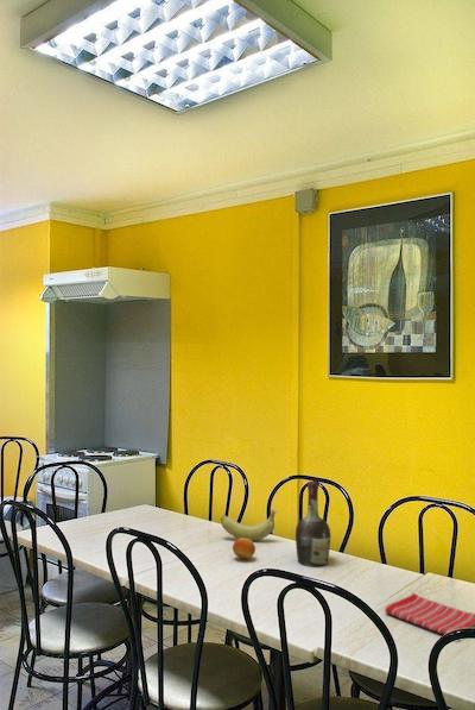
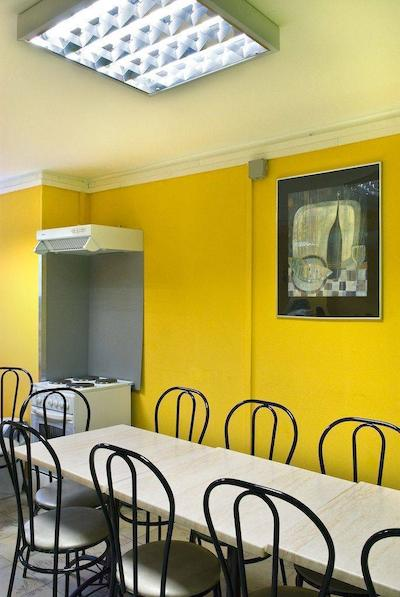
- banana [220,508,278,542]
- dish towel [384,592,475,635]
- cognac bottle [294,480,332,567]
- fruit [232,538,256,560]
